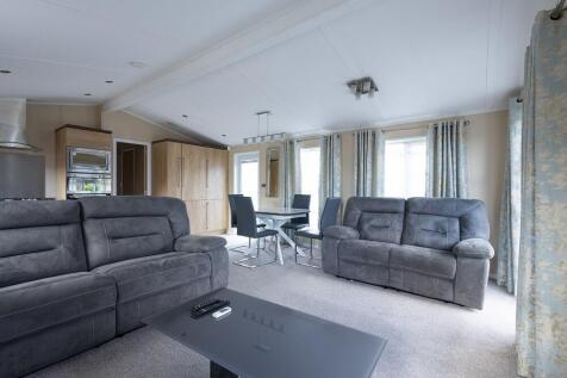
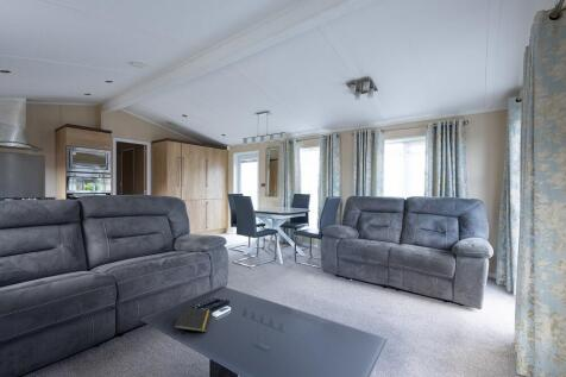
+ notepad [174,306,213,334]
